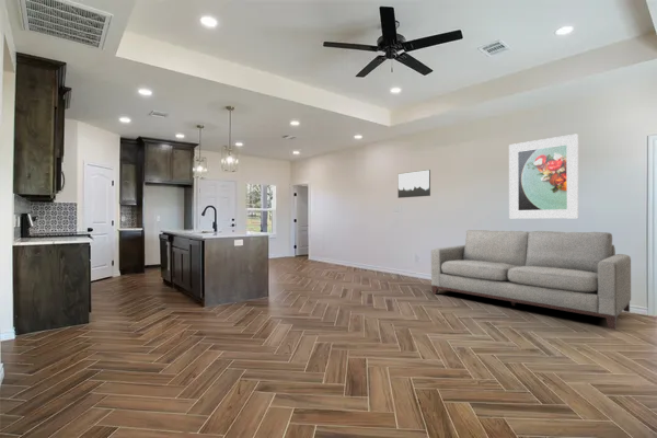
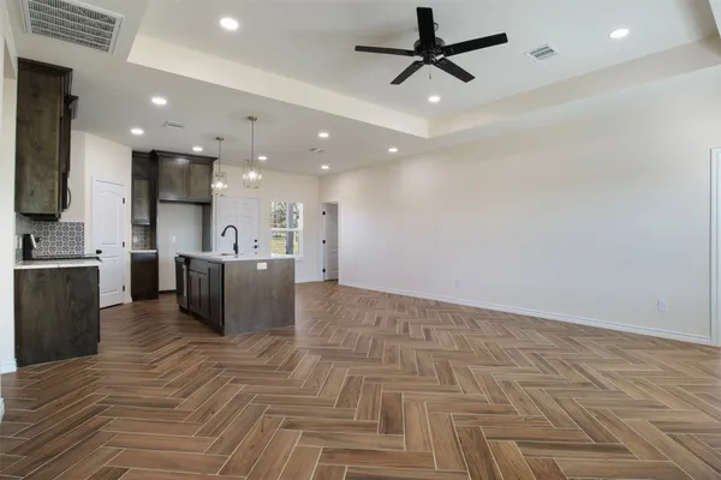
- sofa [430,229,632,331]
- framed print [508,132,579,220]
- wall art [396,169,431,199]
